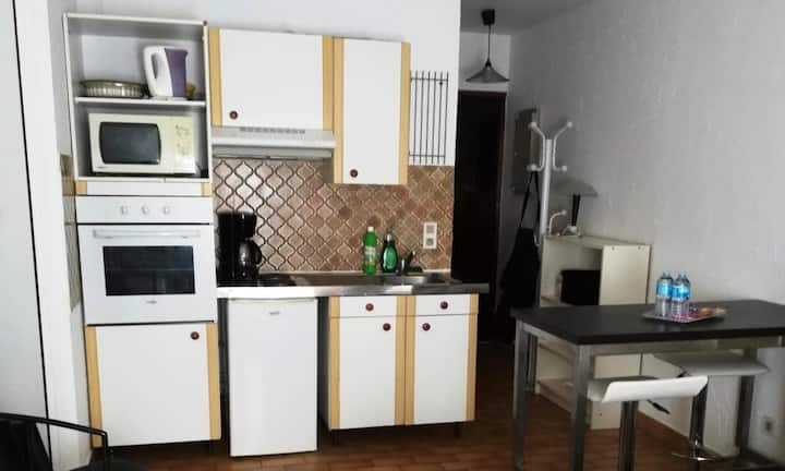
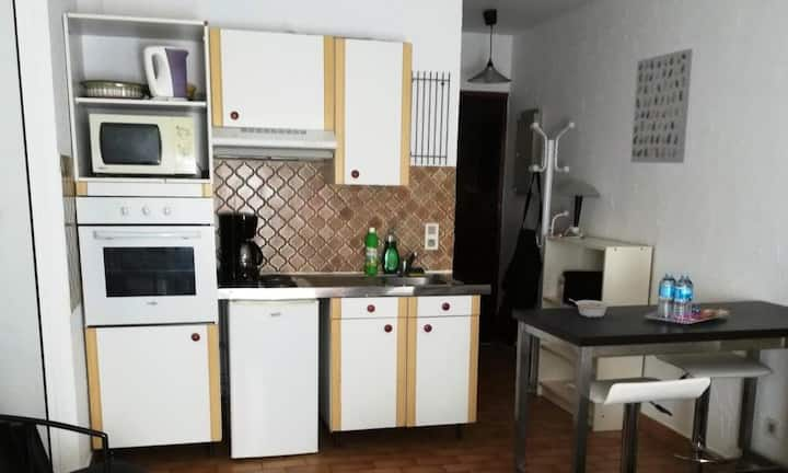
+ legume [568,298,611,319]
+ wall art [629,47,694,164]
